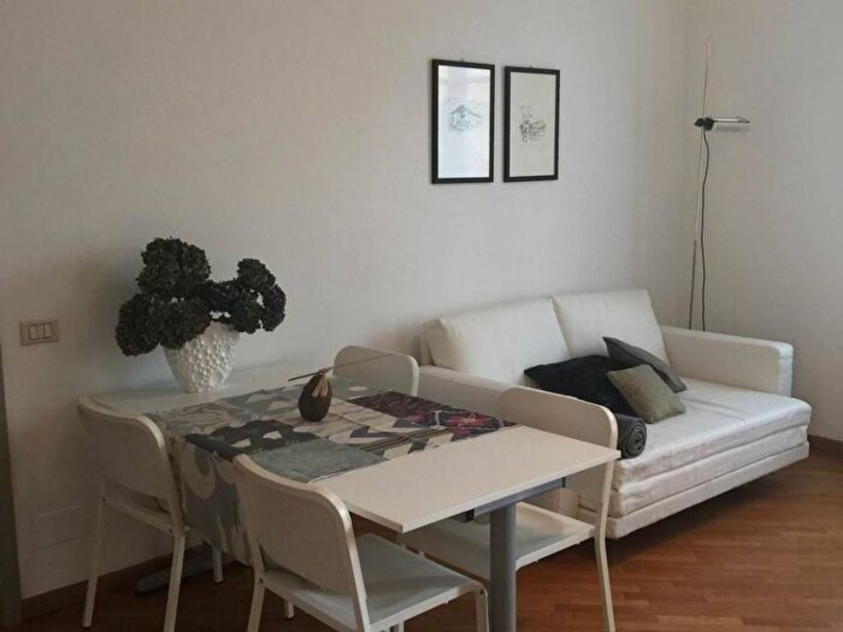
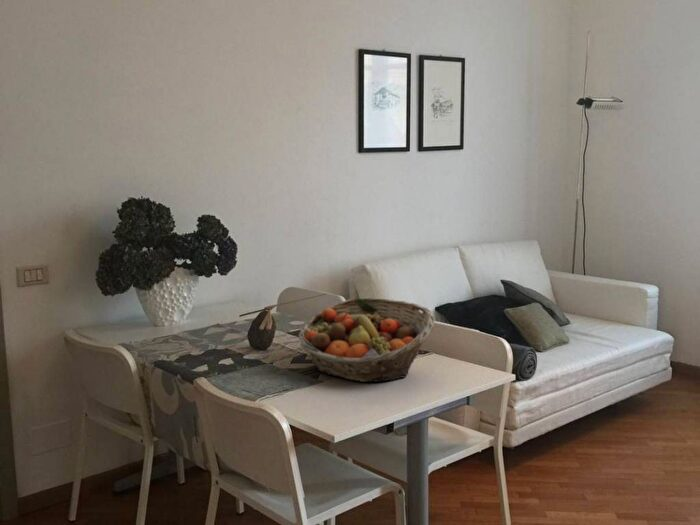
+ fruit basket [297,297,436,383]
